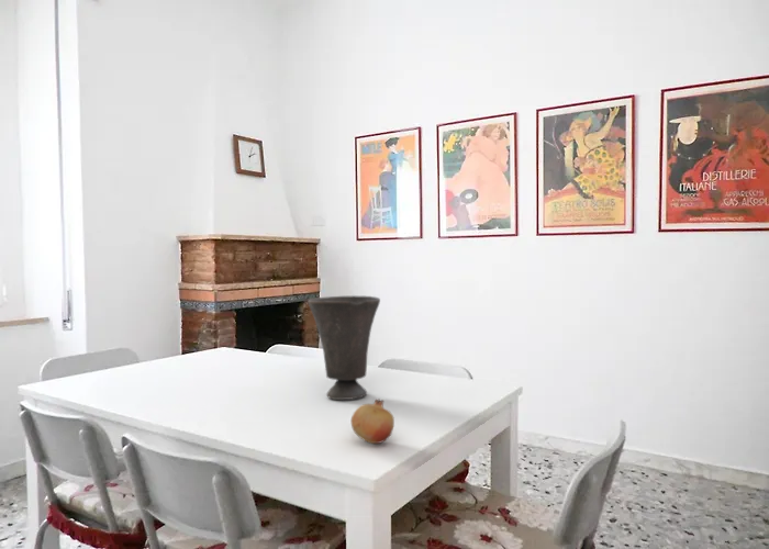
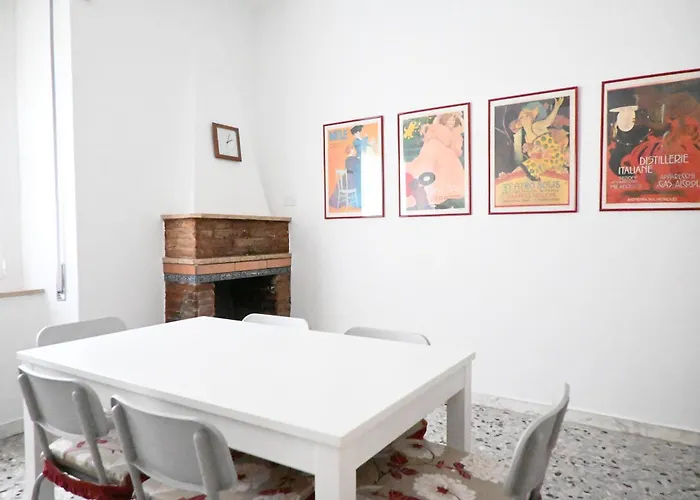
- fruit [350,397,395,445]
- vase [307,294,381,401]
